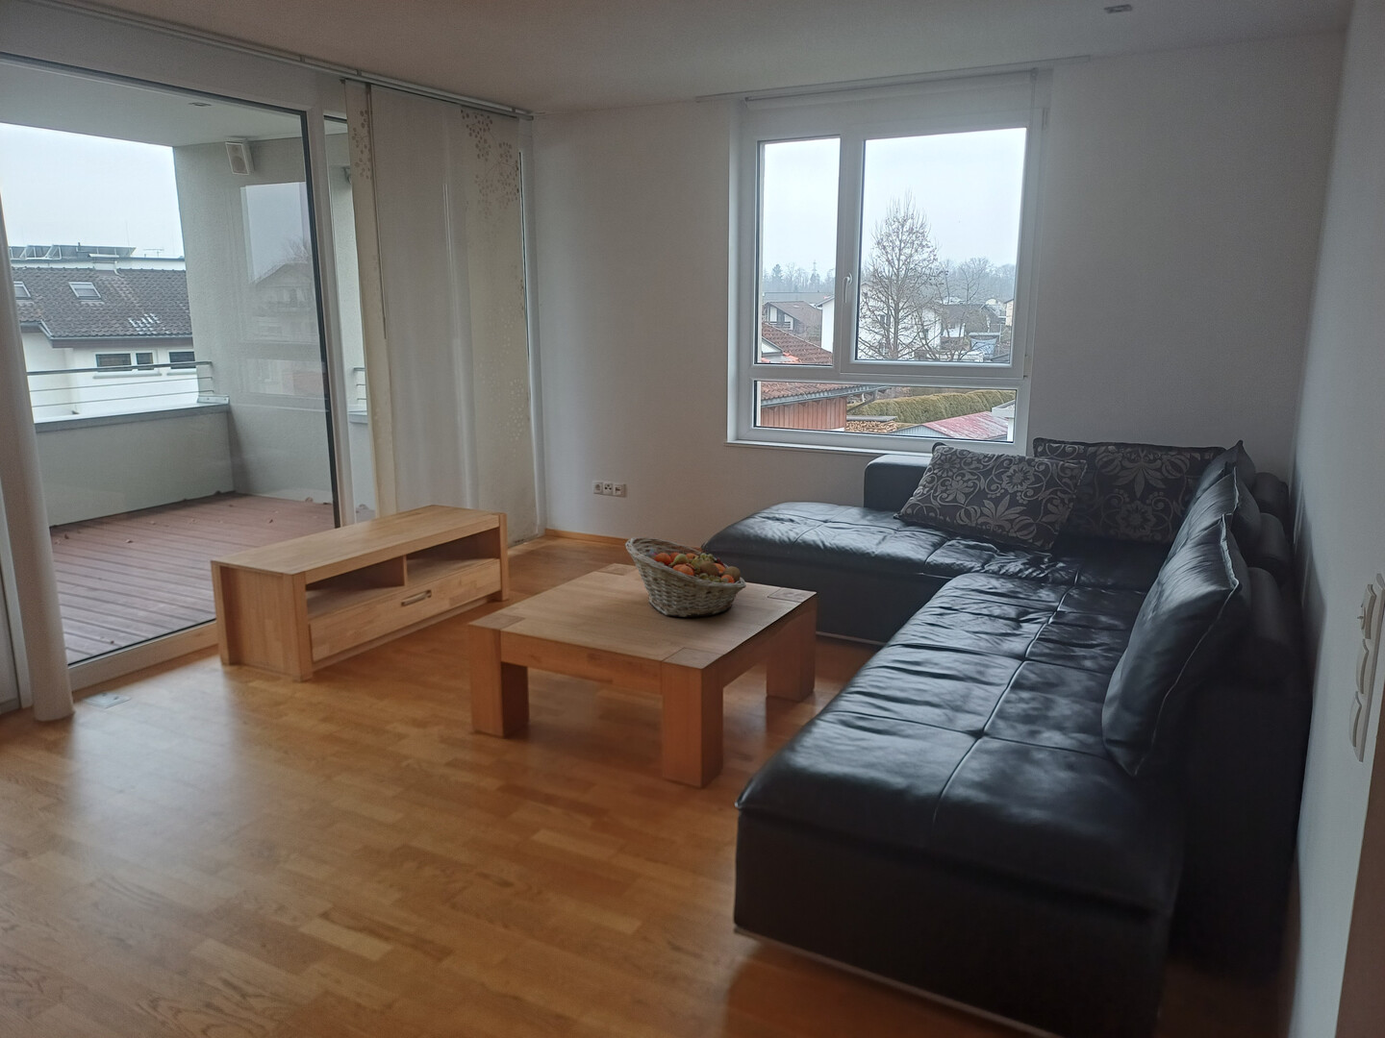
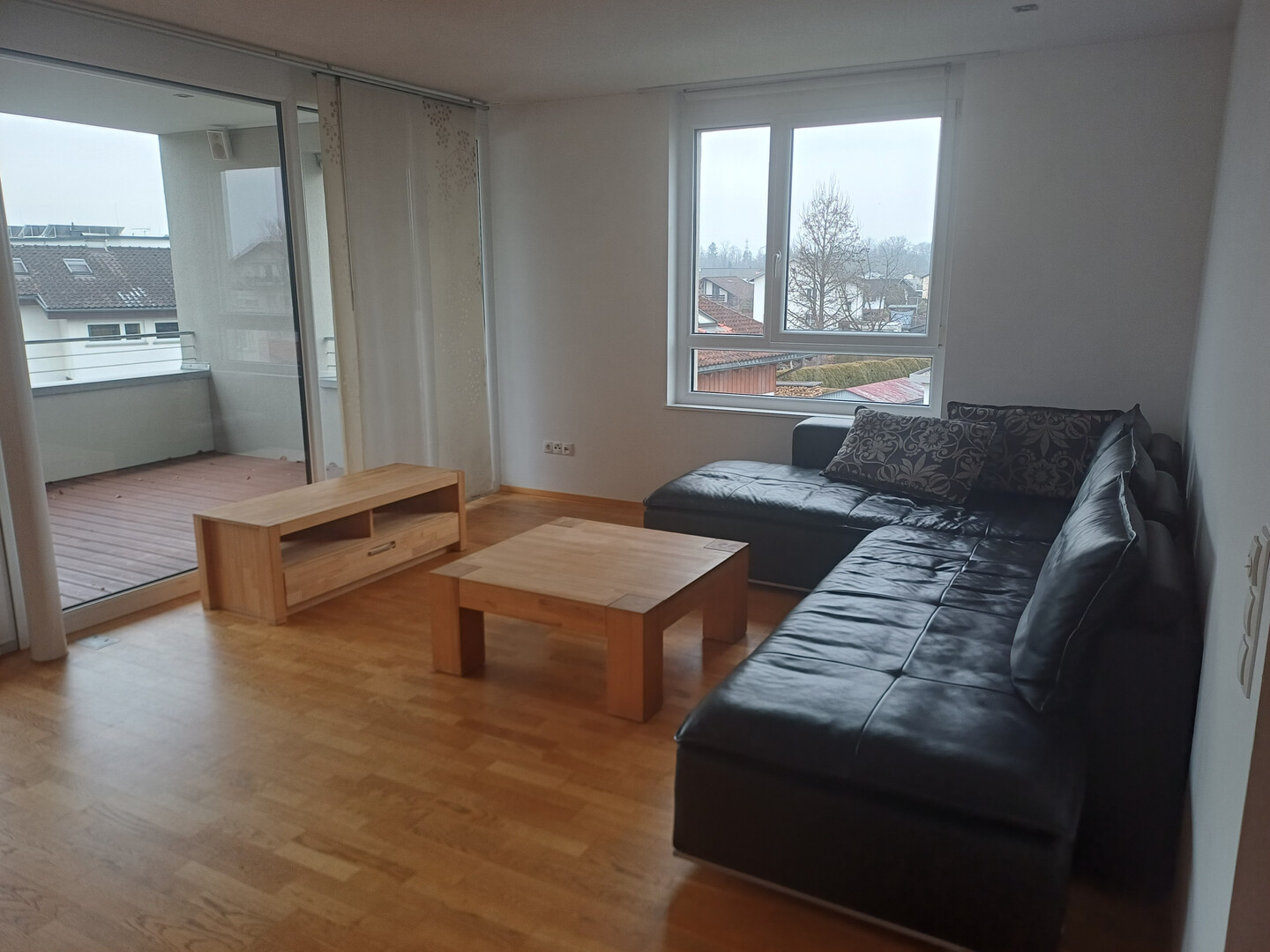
- fruit basket [624,536,747,618]
